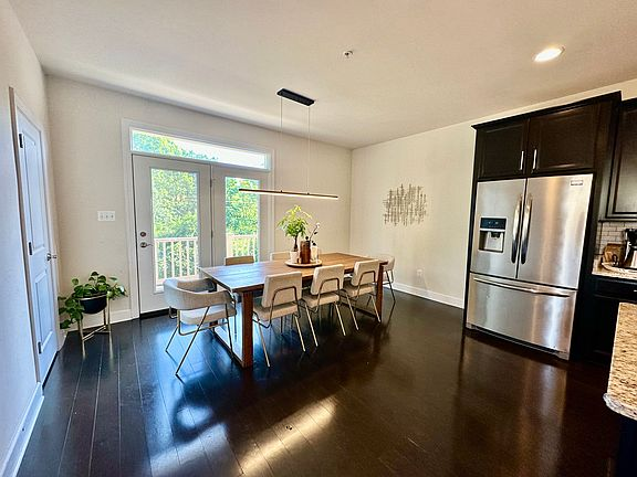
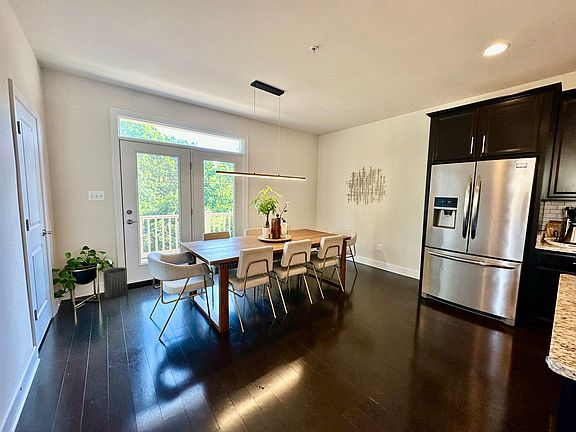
+ trash can [102,267,128,299]
